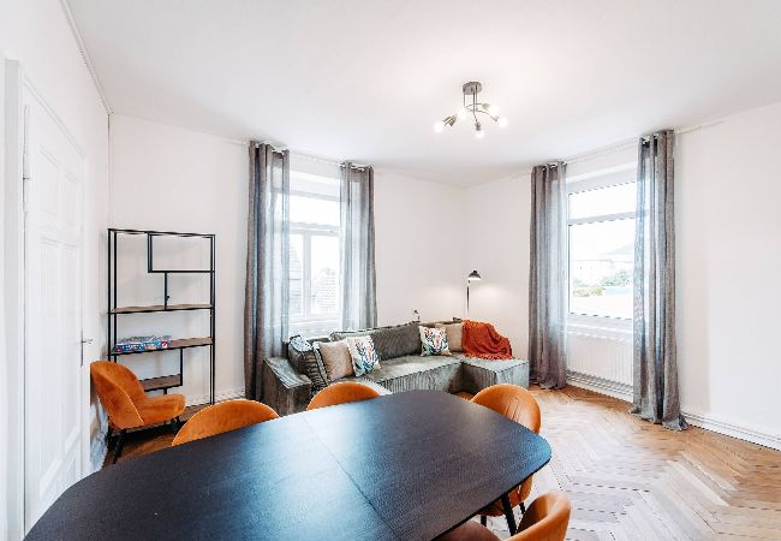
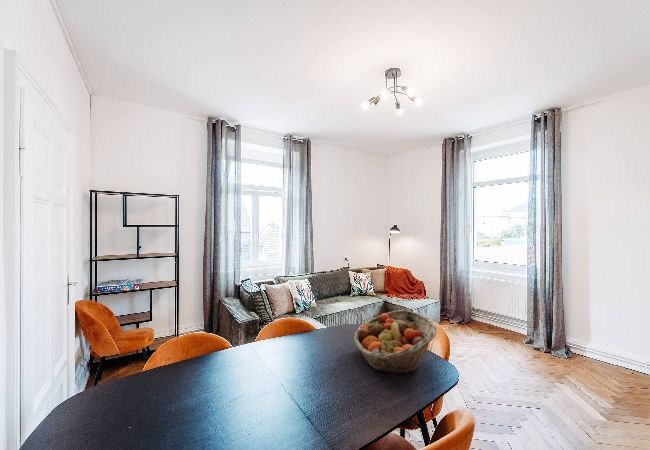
+ fruit basket [353,309,438,376]
